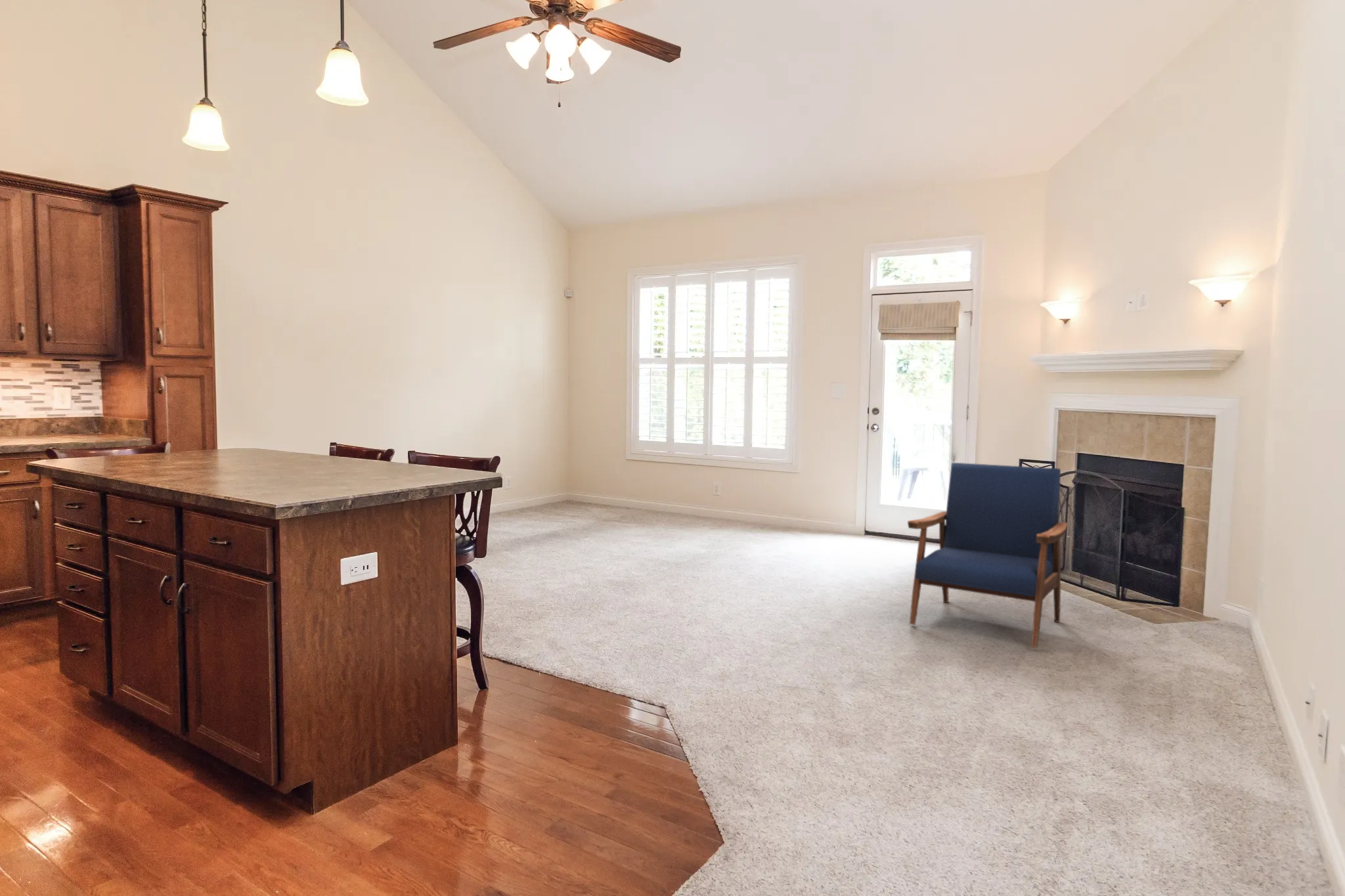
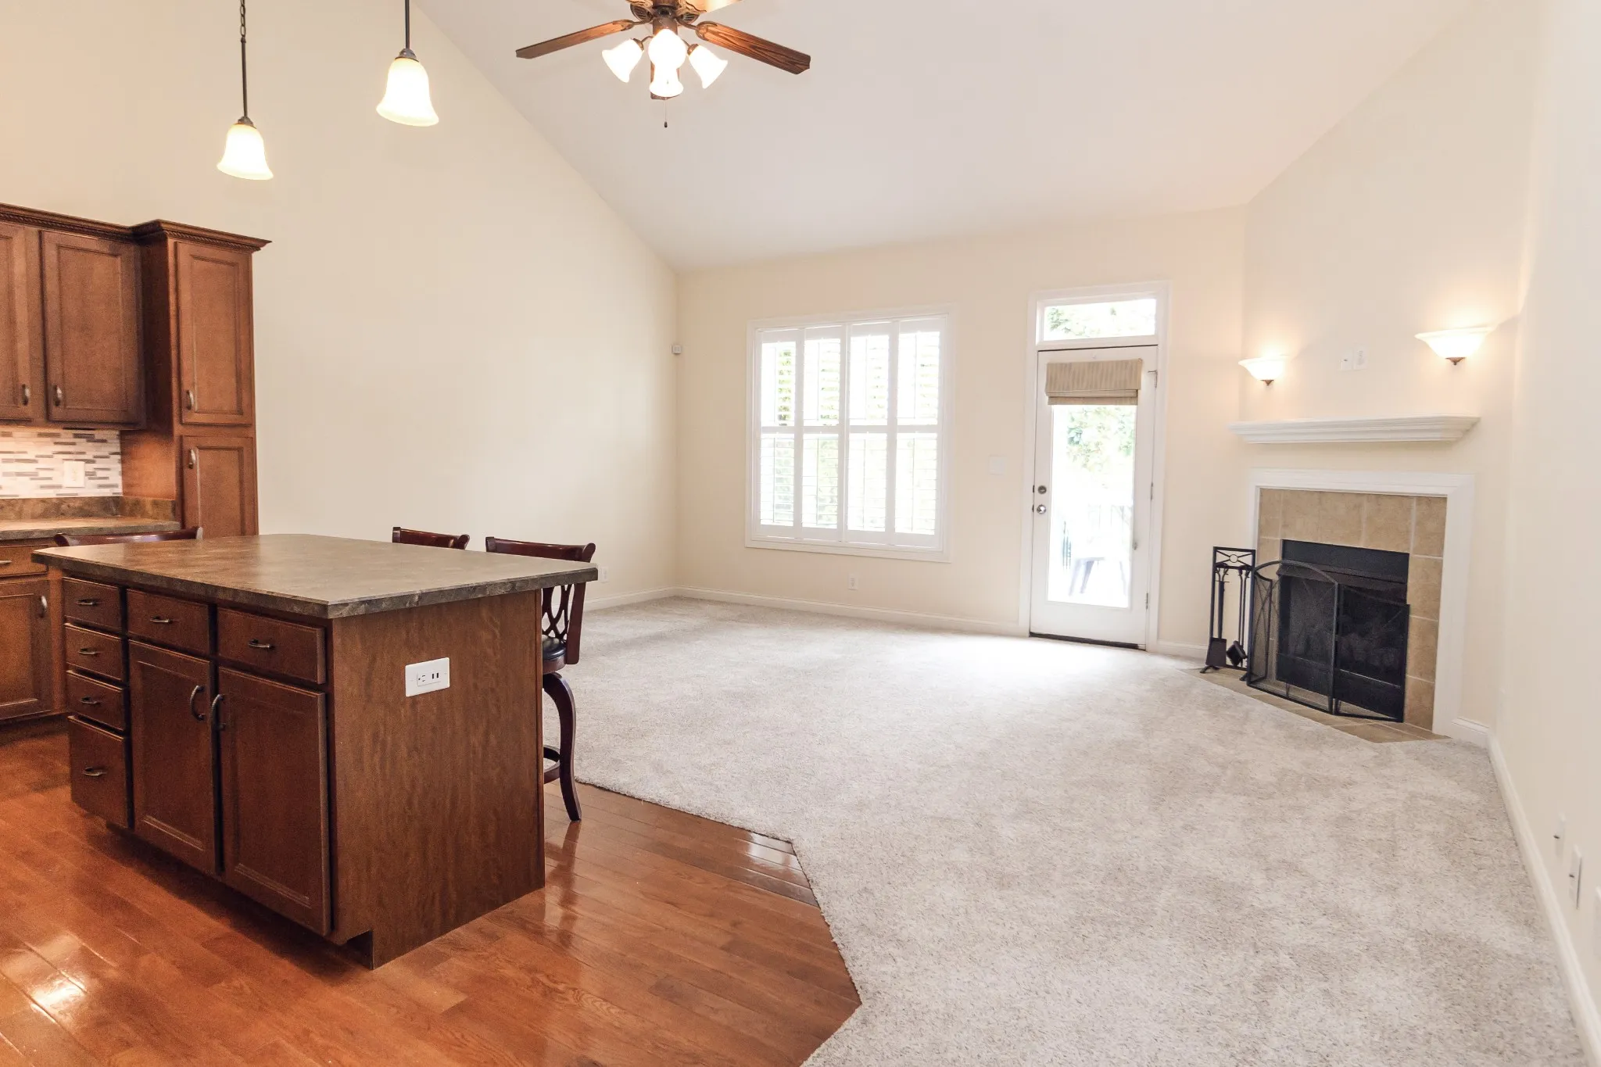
- armchair [907,462,1069,649]
